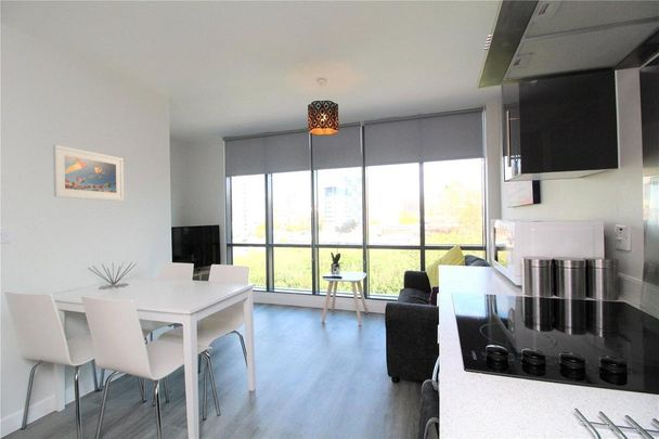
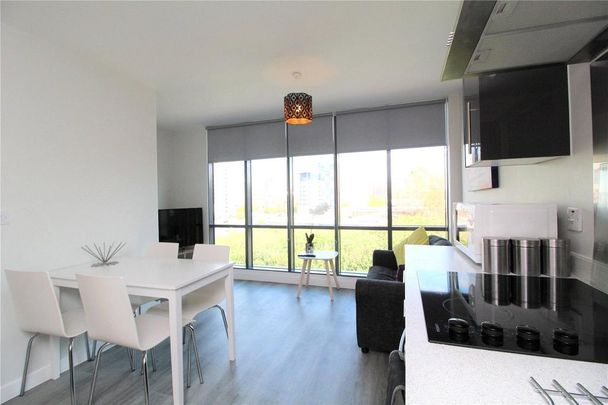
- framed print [52,144,125,202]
